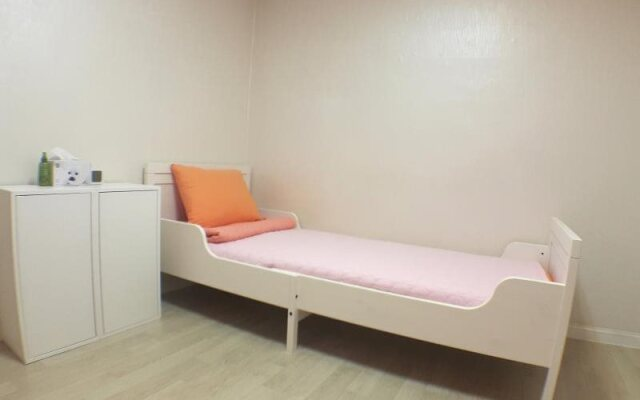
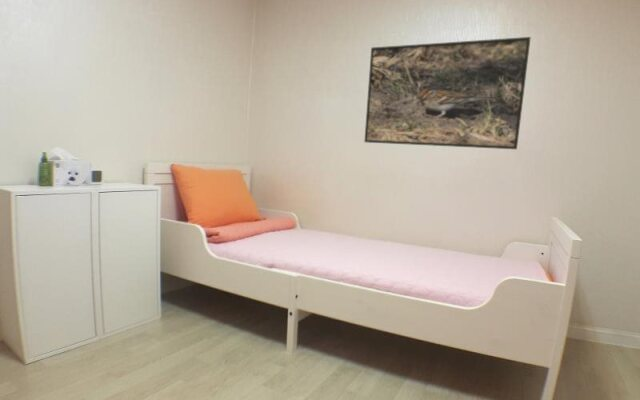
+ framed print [363,36,532,150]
